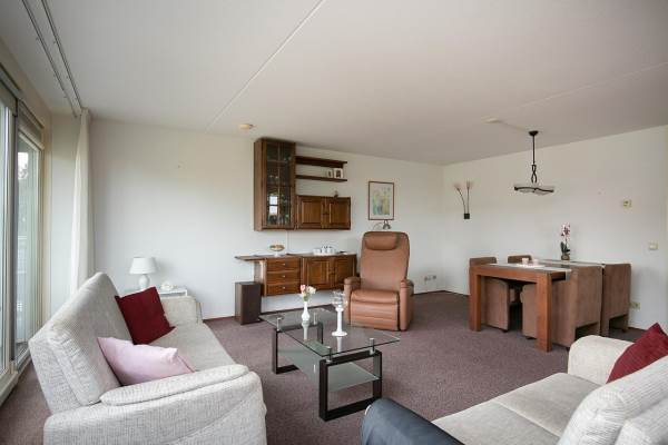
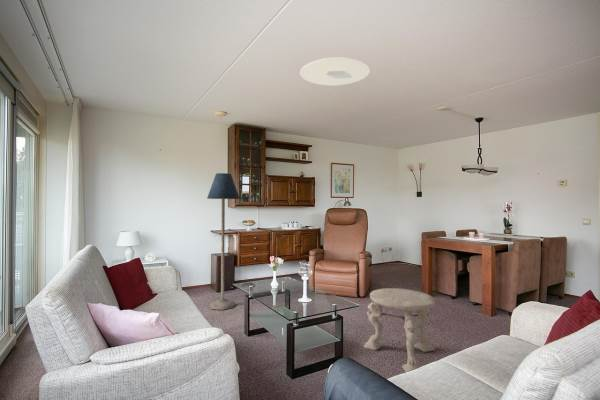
+ ceiling light [299,57,371,86]
+ floor lamp [206,172,241,311]
+ side table [363,287,436,373]
